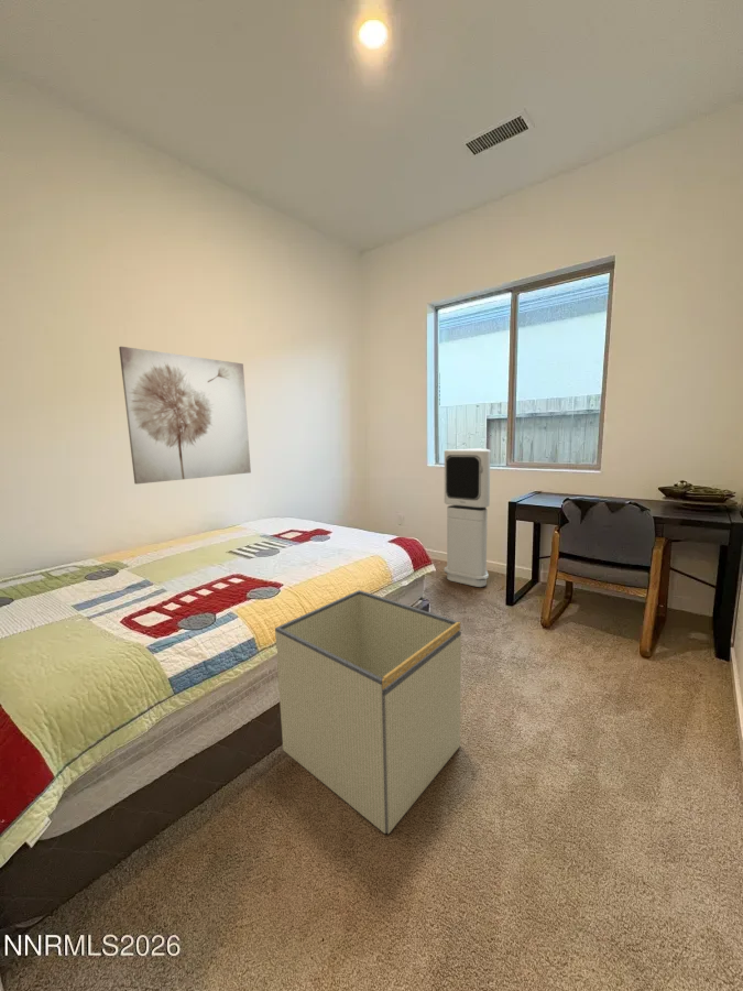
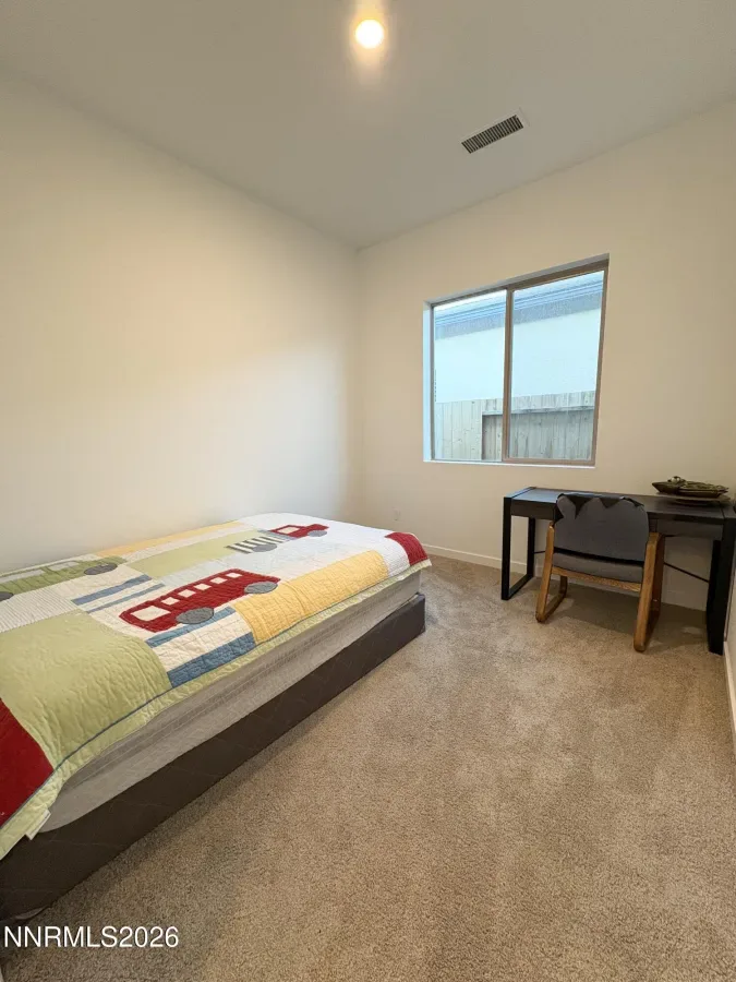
- storage bin [274,589,462,835]
- air purifier [444,447,492,588]
- wall art [118,346,252,486]
